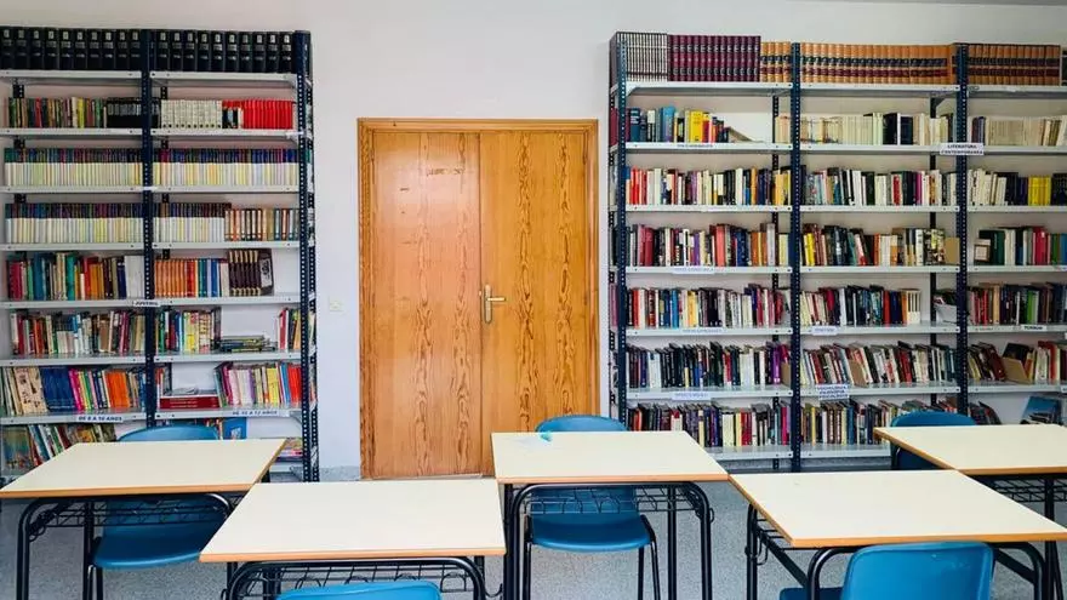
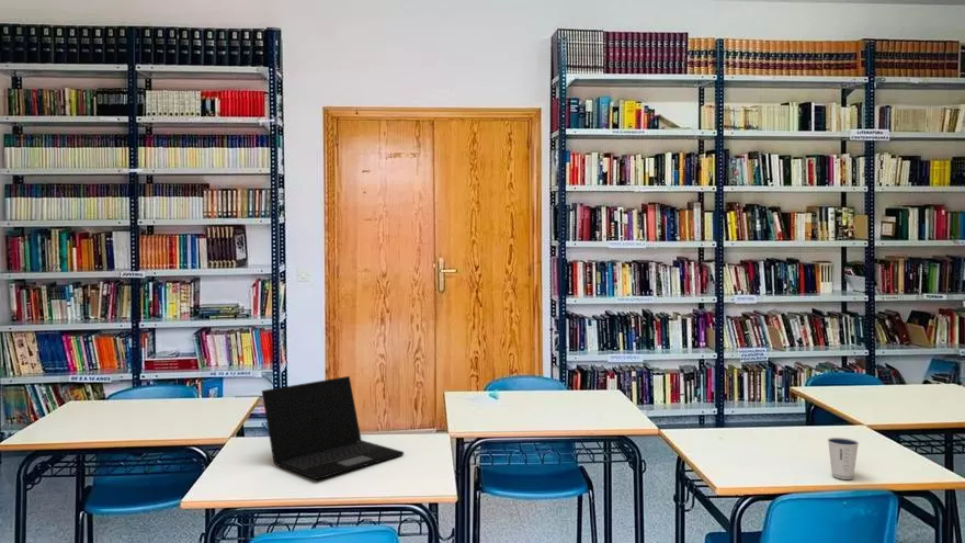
+ dixie cup [827,437,860,480]
+ laptop [261,375,405,480]
